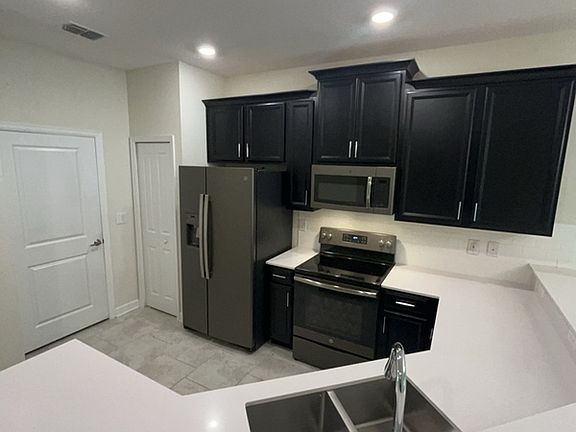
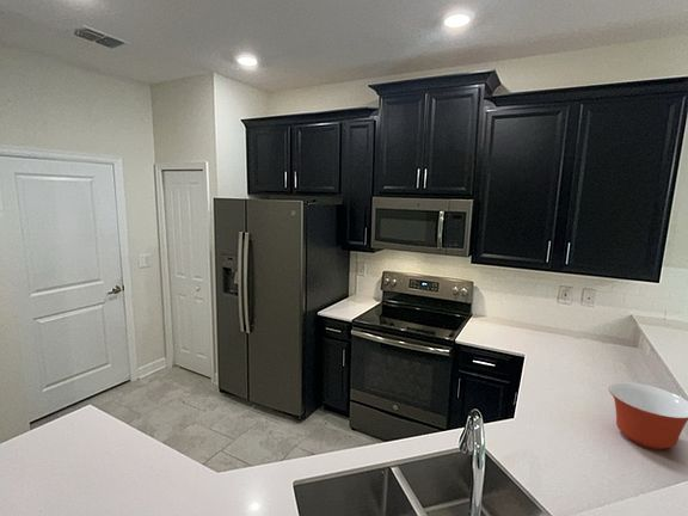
+ mixing bowl [608,381,688,450]
